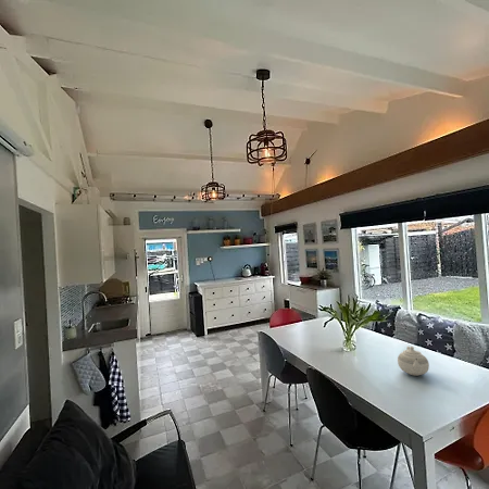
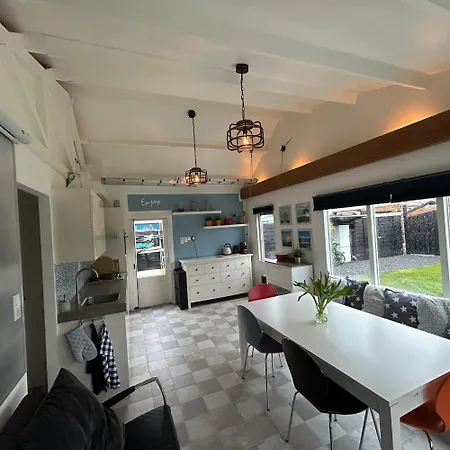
- teapot [397,346,430,377]
